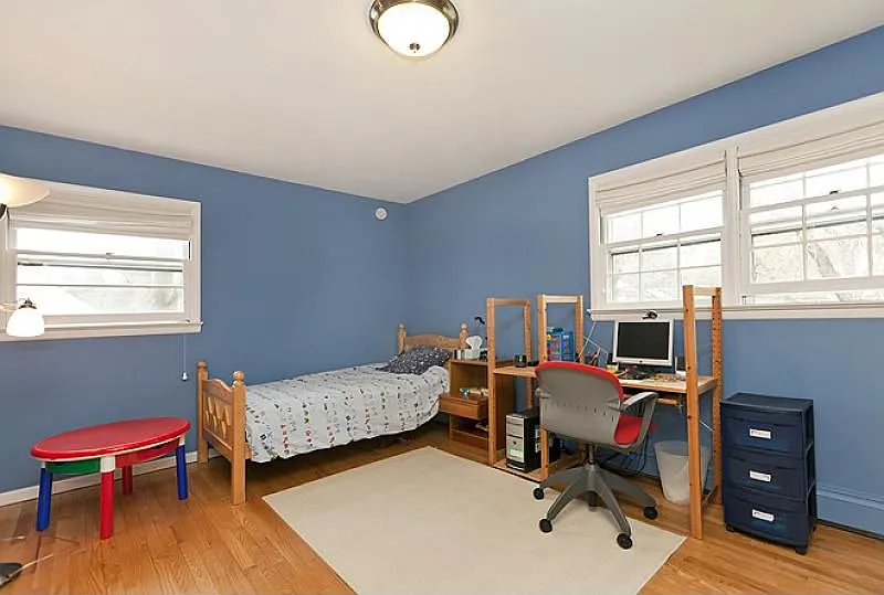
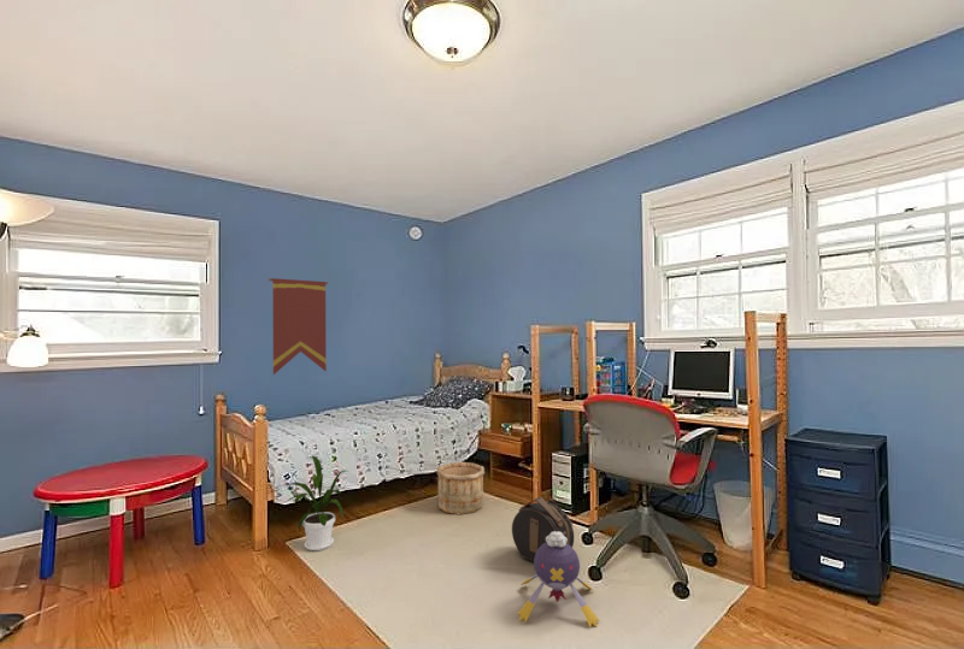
+ wooden bucket [436,461,486,515]
+ pennant [268,277,329,376]
+ house plant [278,454,349,551]
+ hat box [511,495,575,562]
+ plush toy [516,531,601,629]
